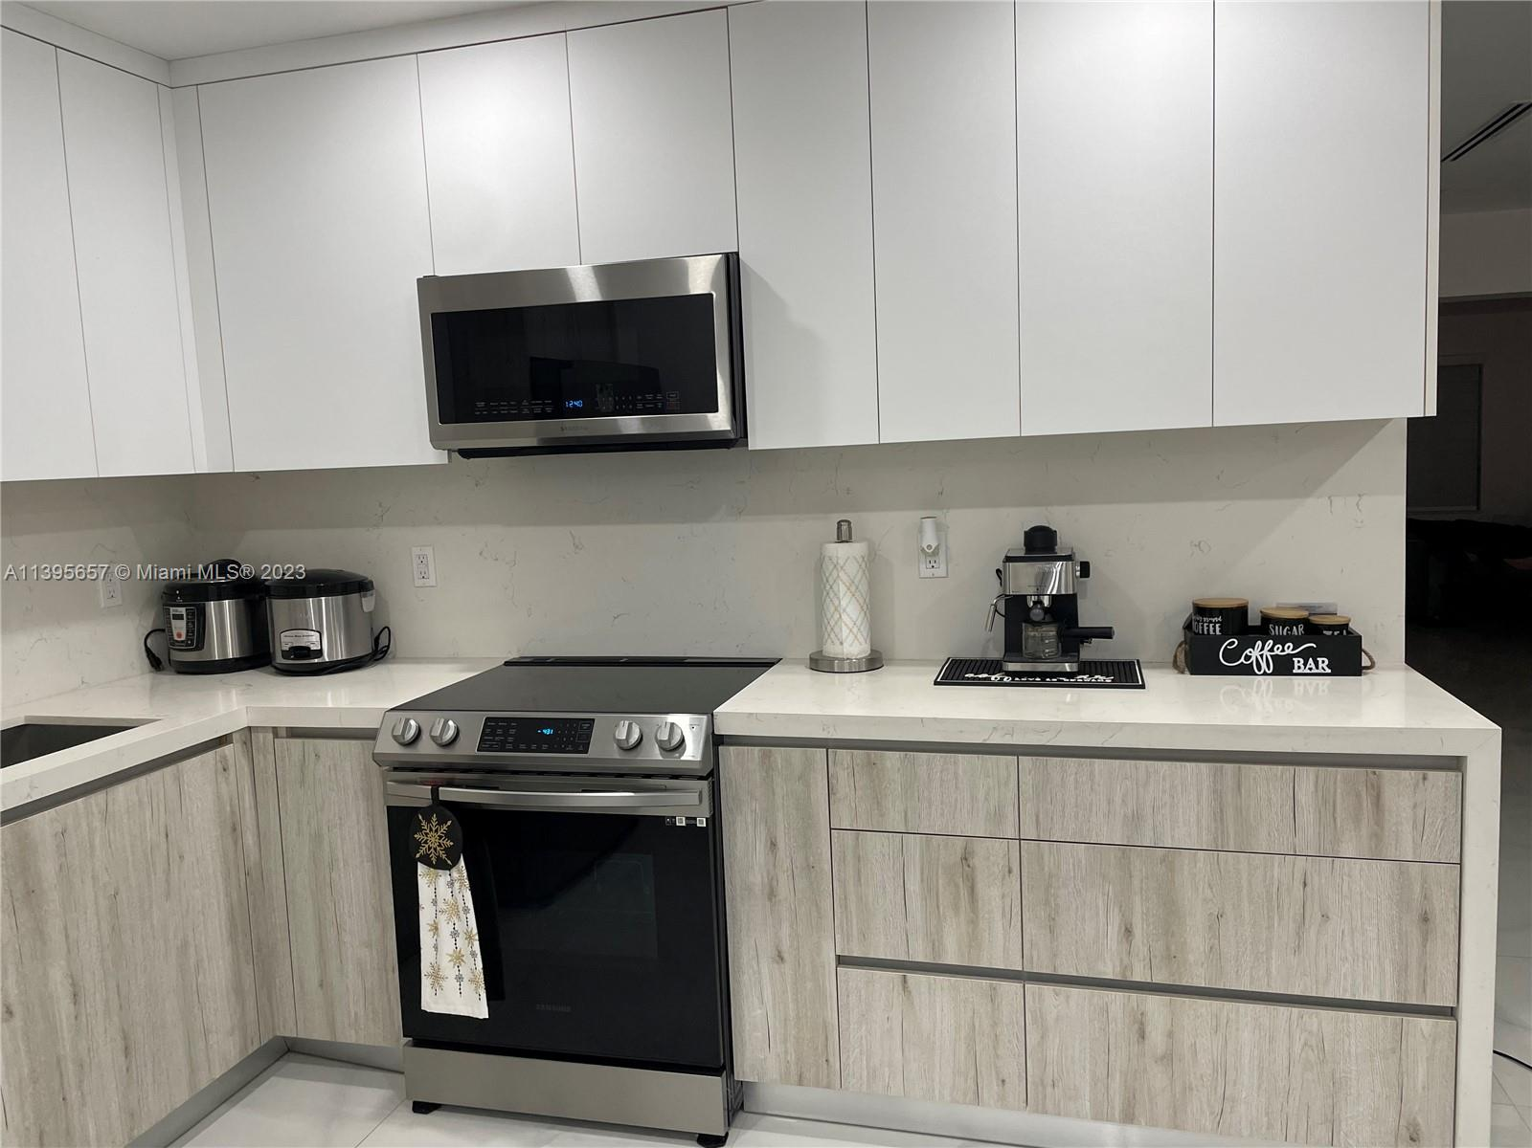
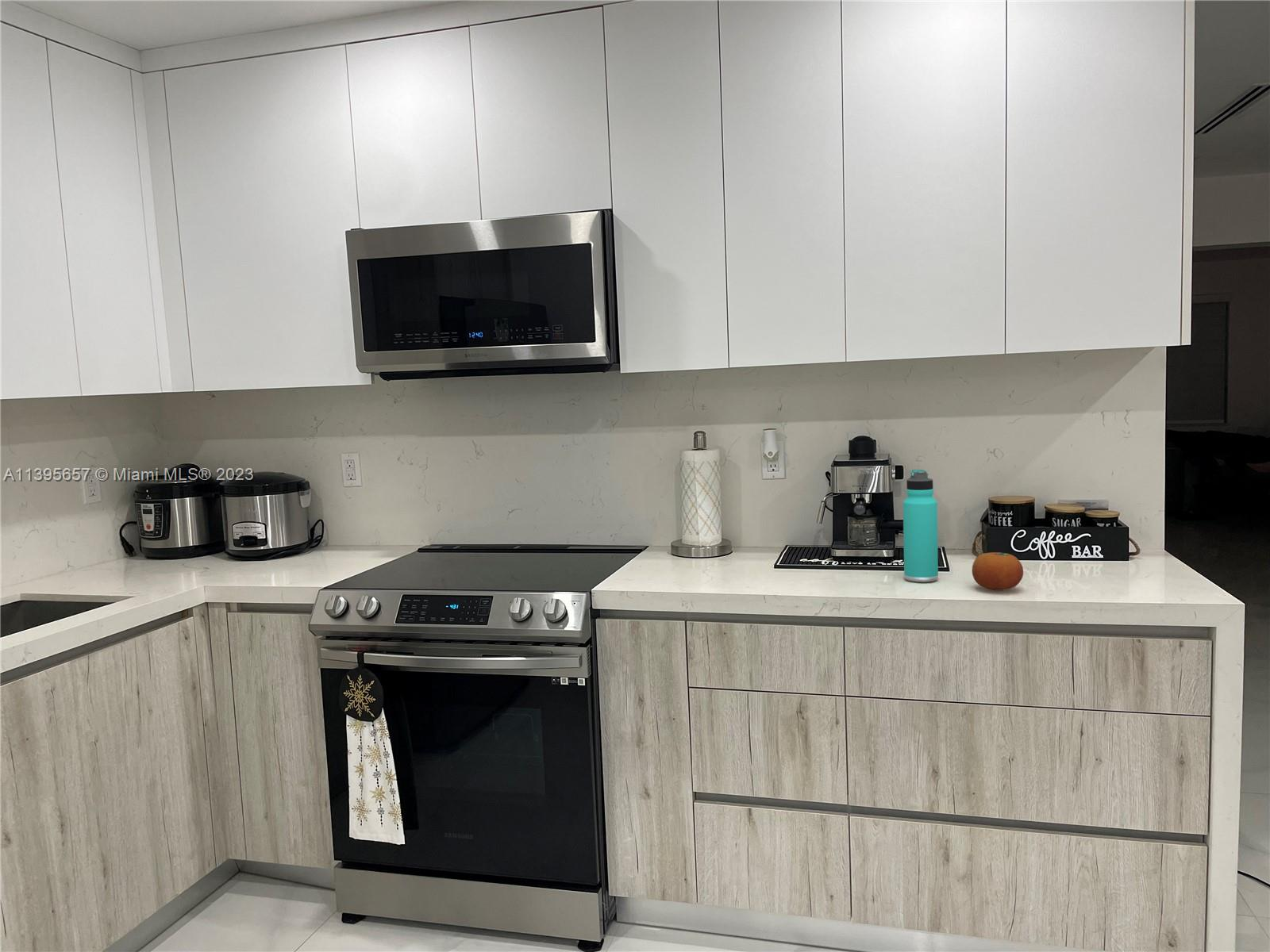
+ fruit [972,551,1024,591]
+ thermos bottle [902,469,939,583]
